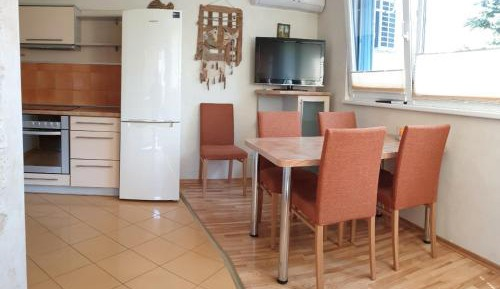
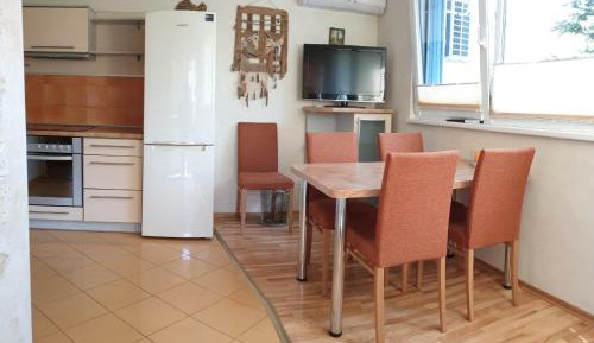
+ waste bin [258,189,290,228]
